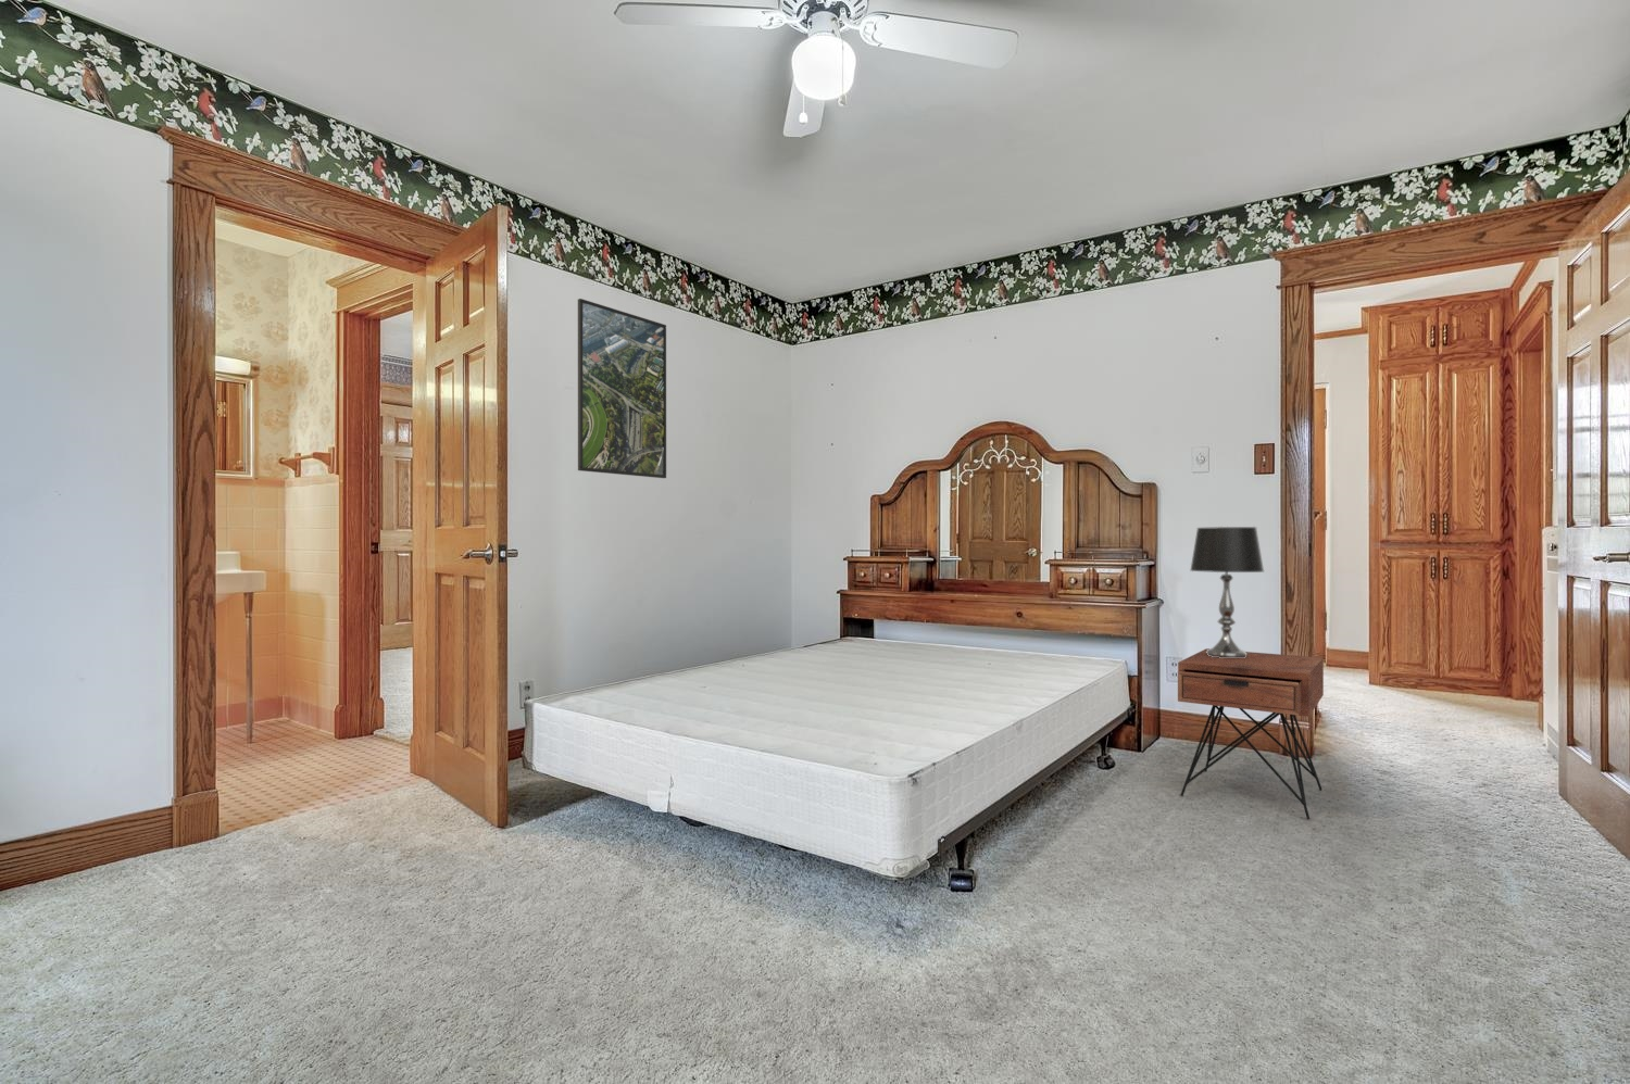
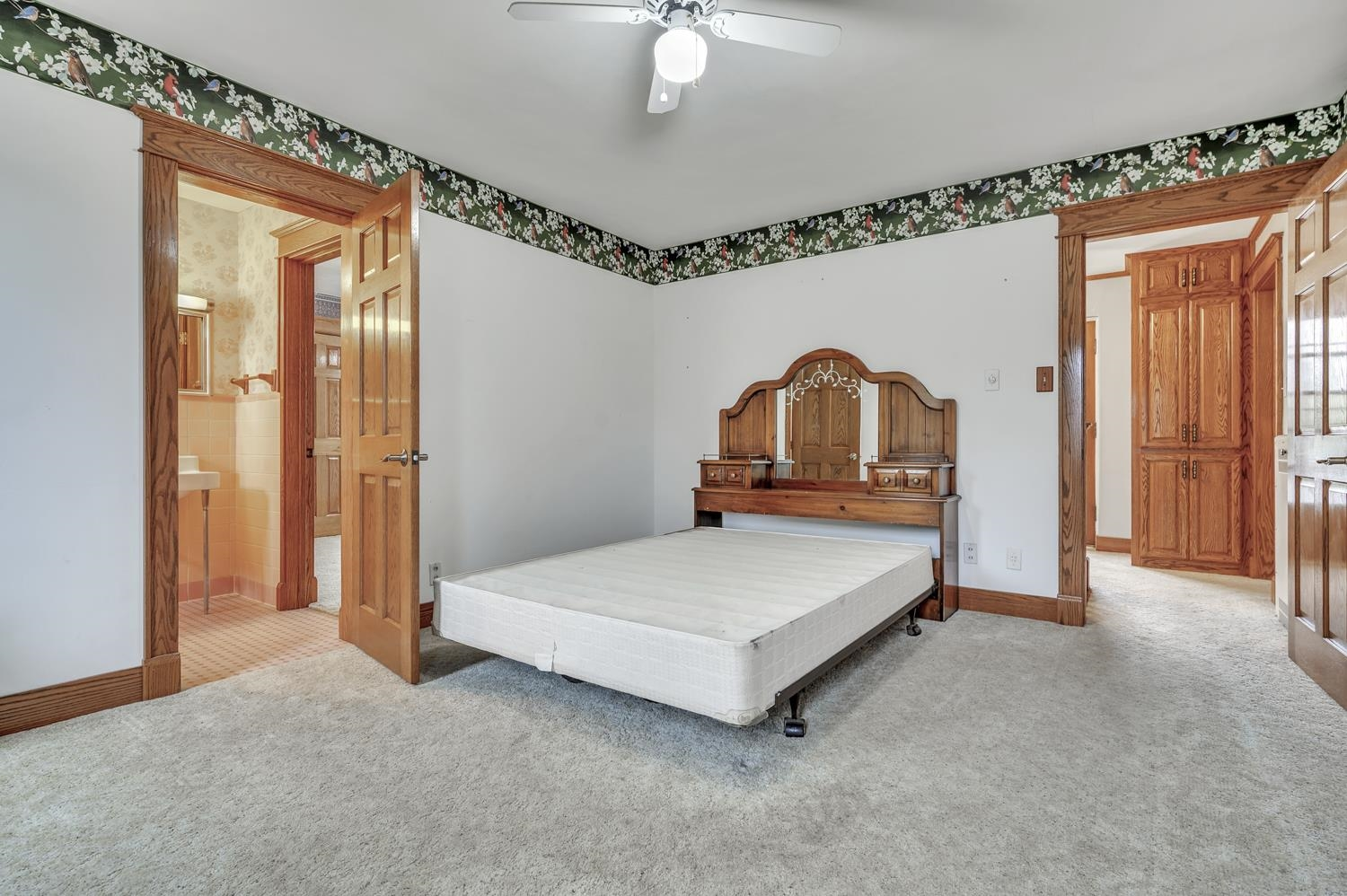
- table lamp [1188,526,1265,658]
- nightstand [1177,647,1325,820]
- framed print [577,298,667,479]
